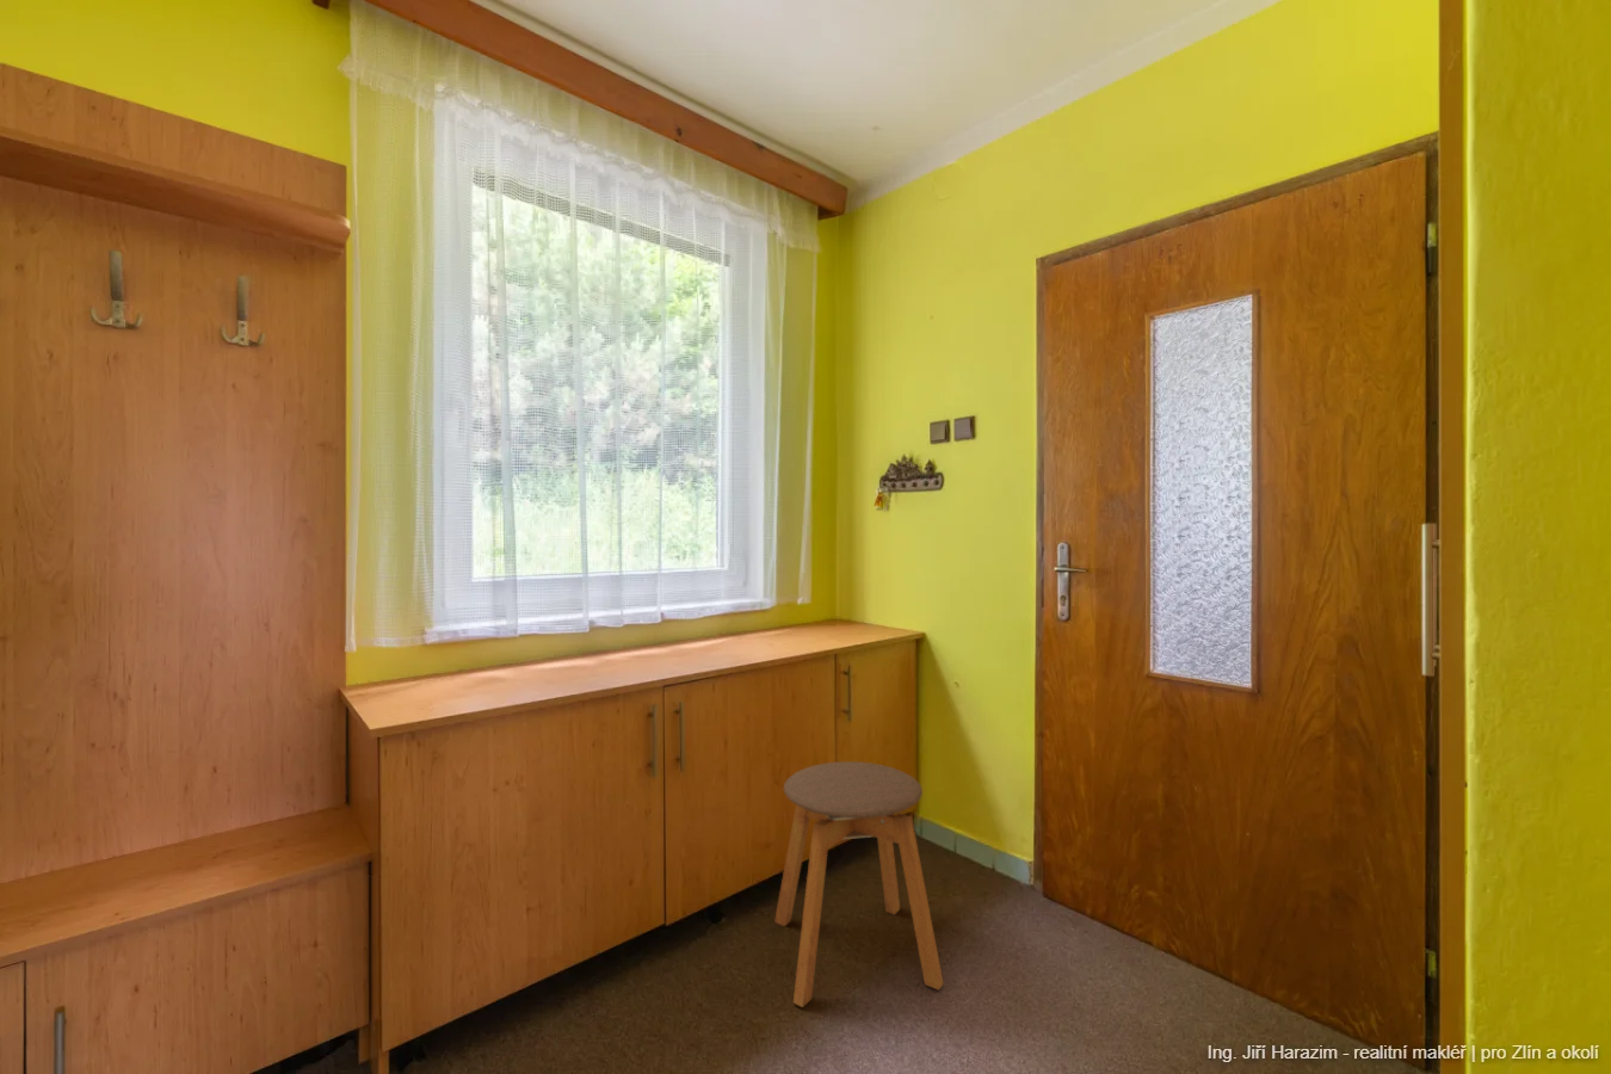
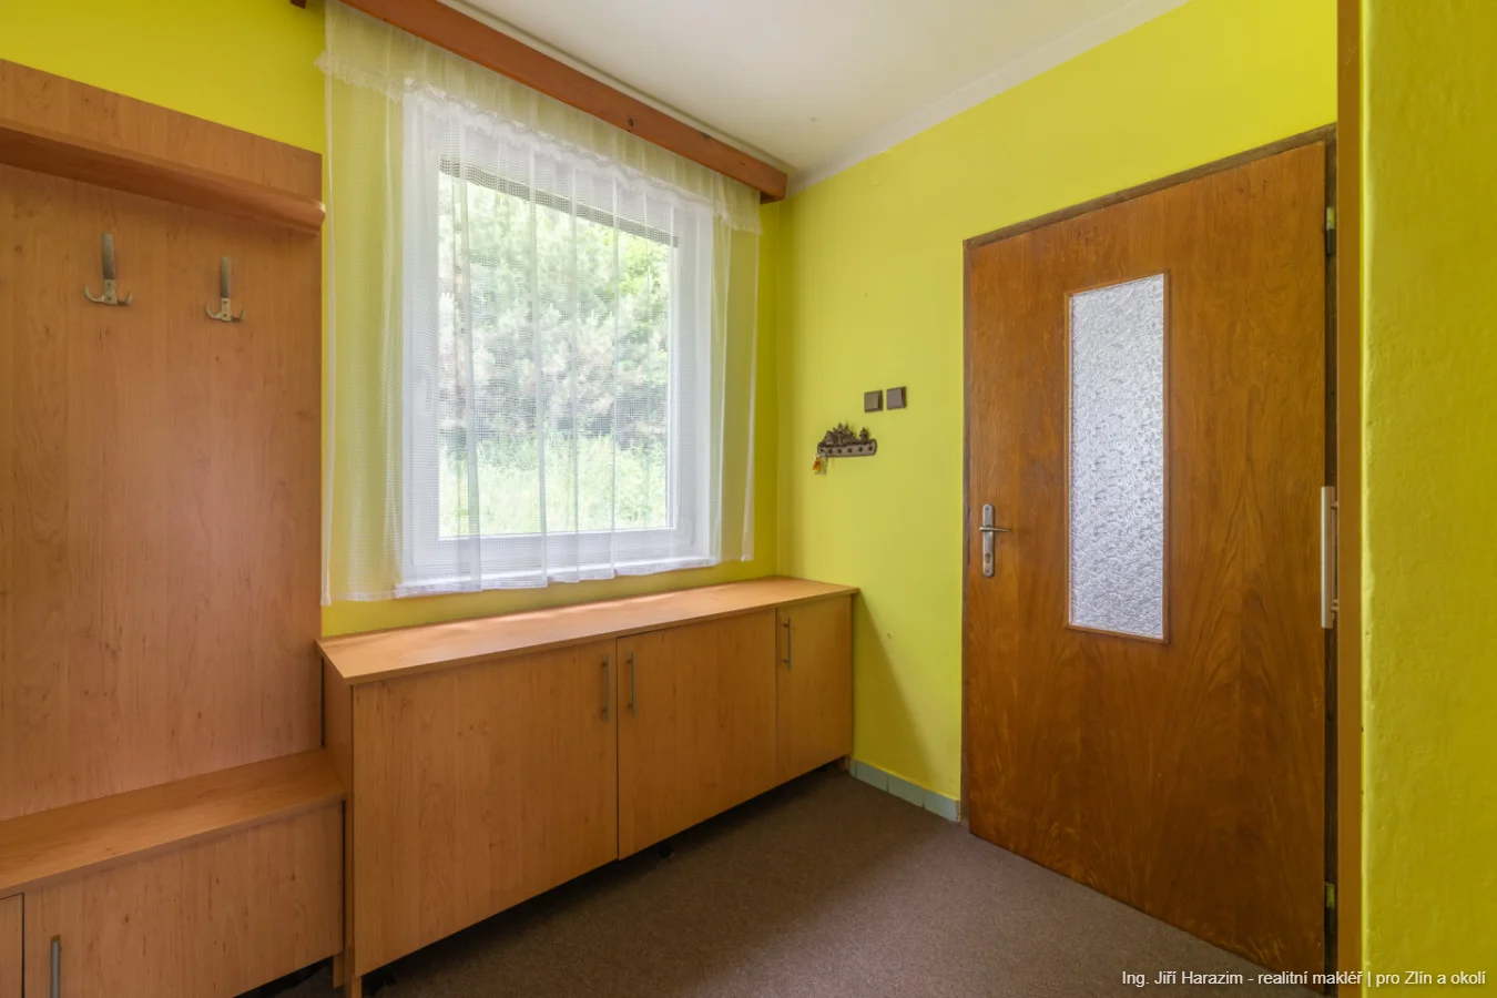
- stool [773,760,945,1008]
